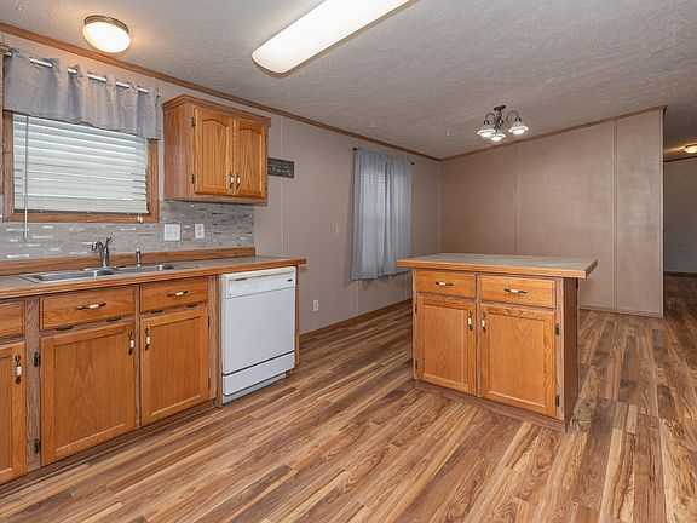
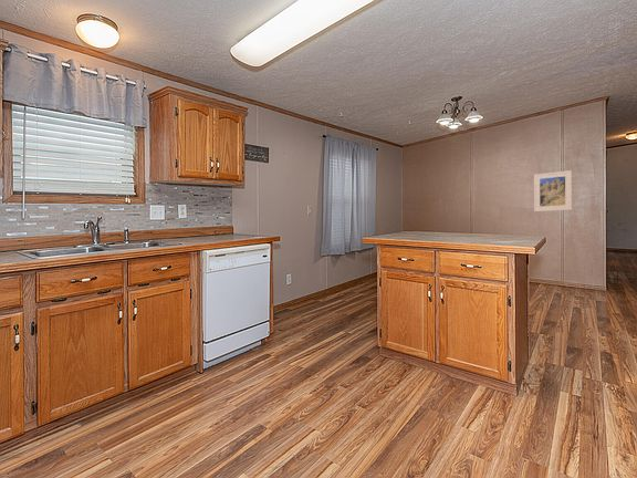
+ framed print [533,169,573,212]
